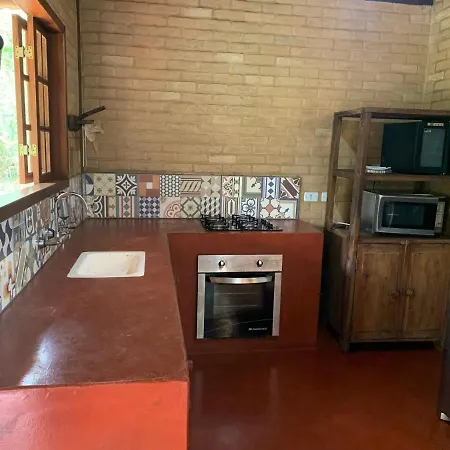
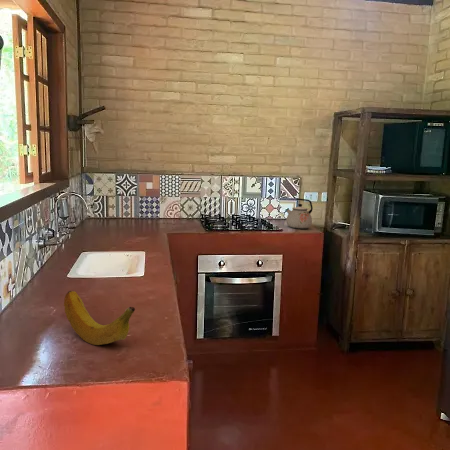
+ kettle [285,197,314,230]
+ fruit [63,290,136,346]
